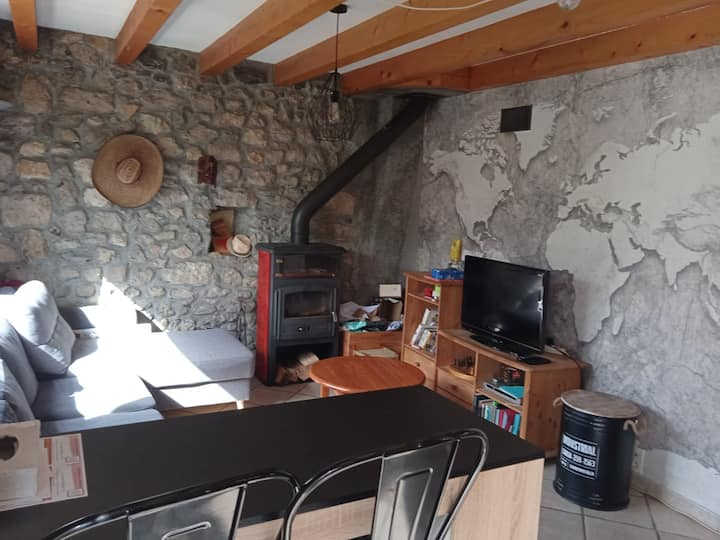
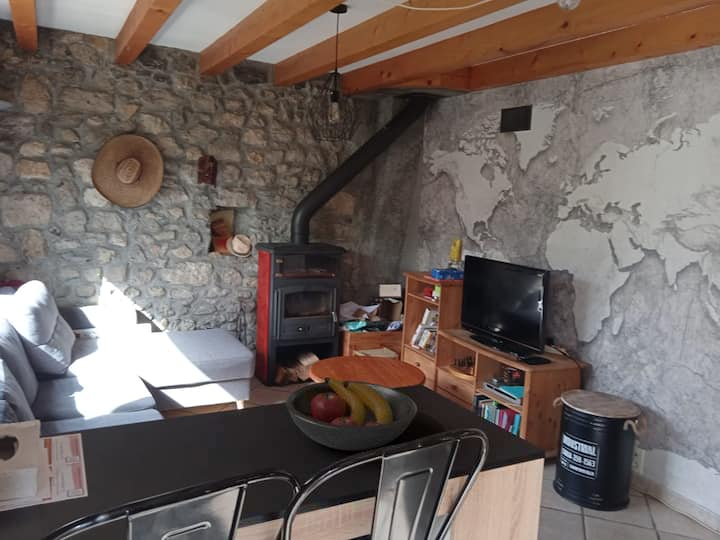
+ fruit bowl [285,376,418,452]
